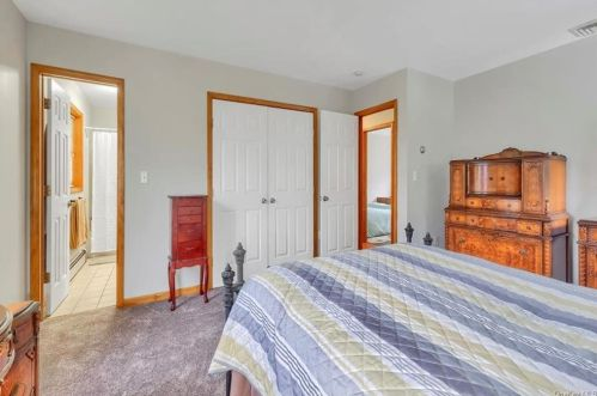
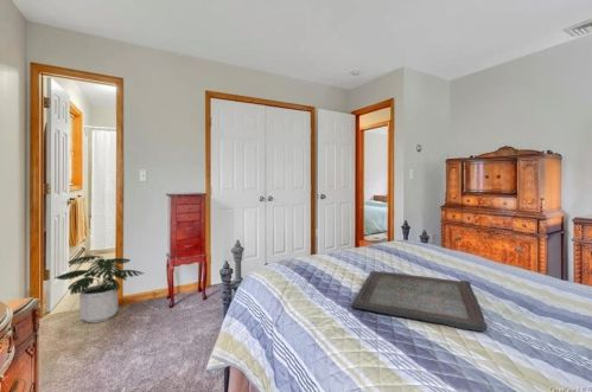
+ potted plant [55,255,145,323]
+ serving tray [351,270,489,333]
